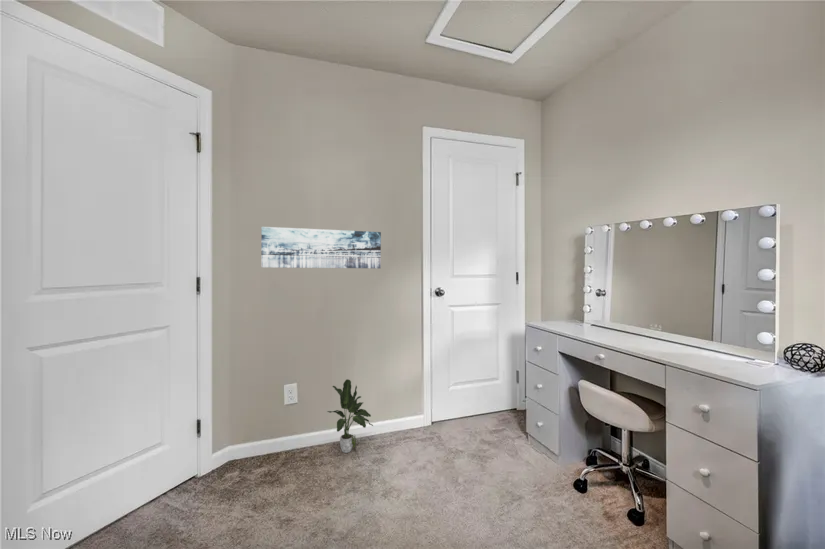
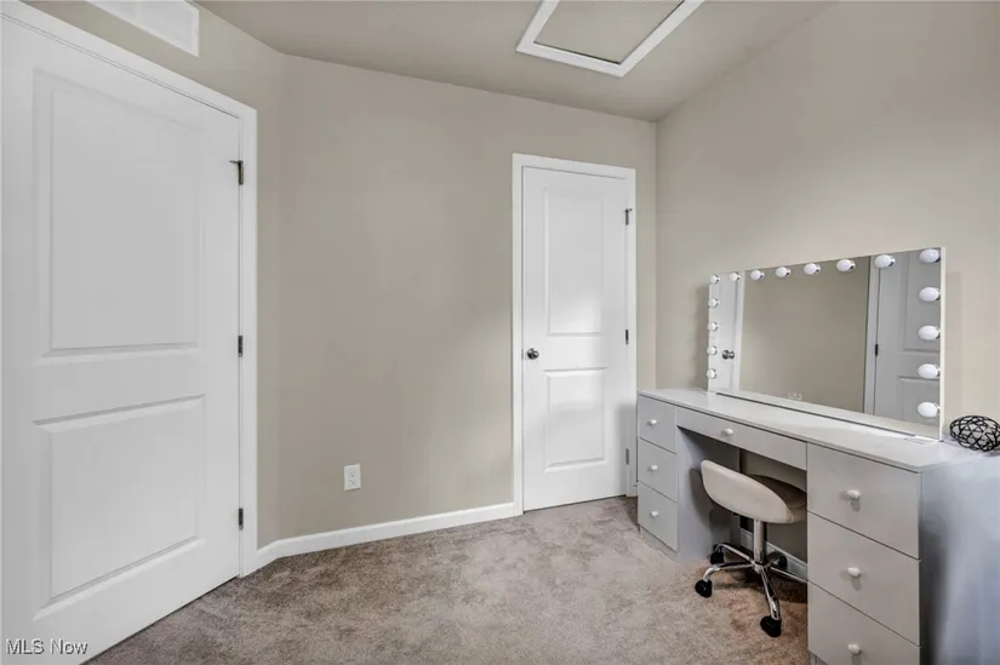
- wall art [260,226,382,269]
- potted plant [326,378,374,454]
